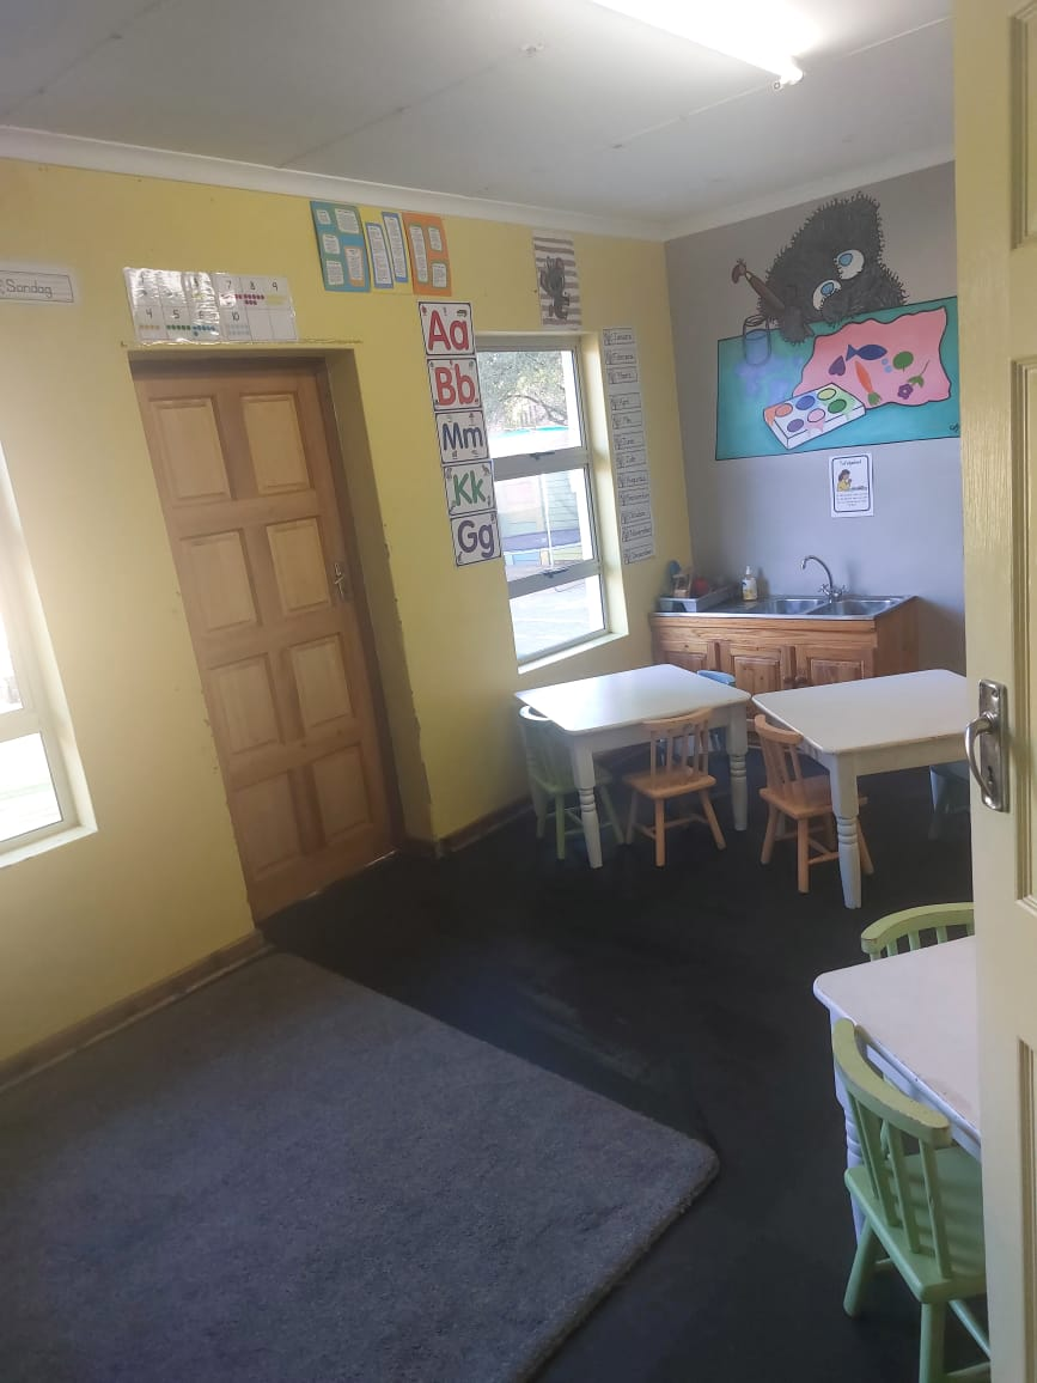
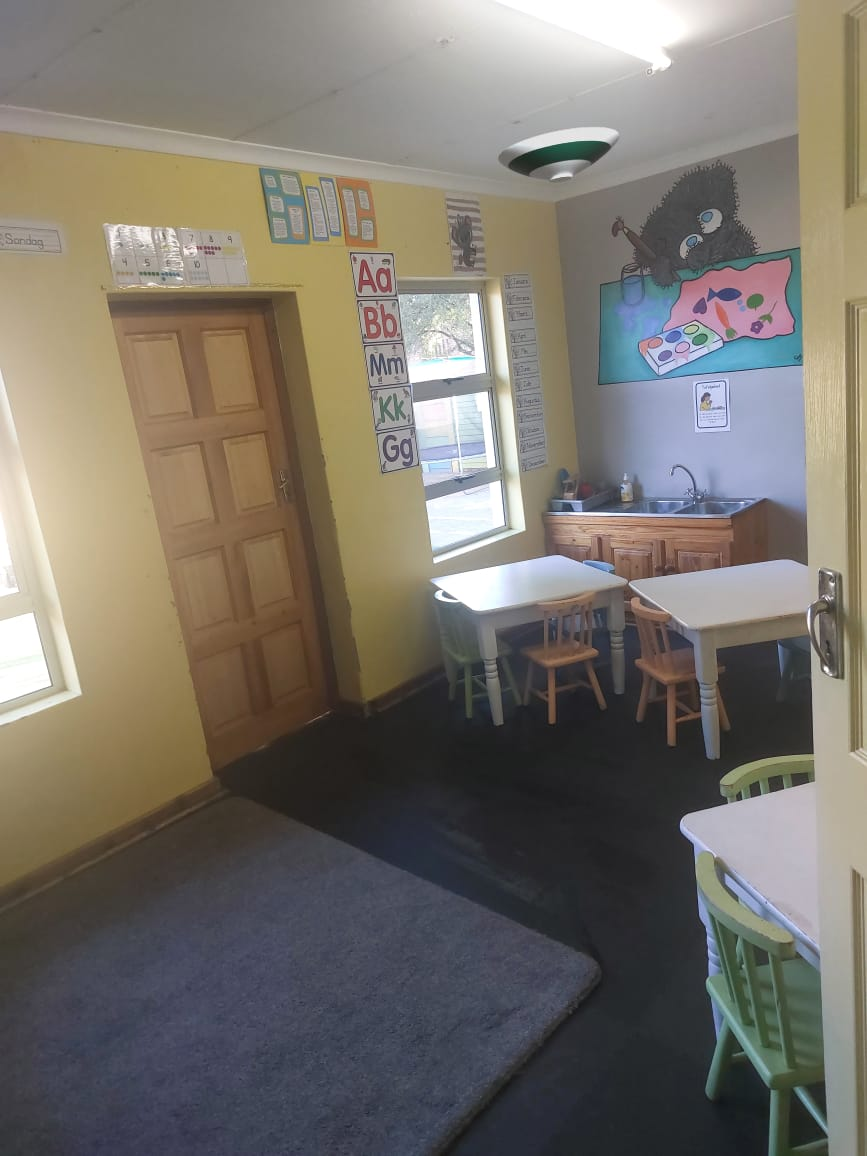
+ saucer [497,126,621,184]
